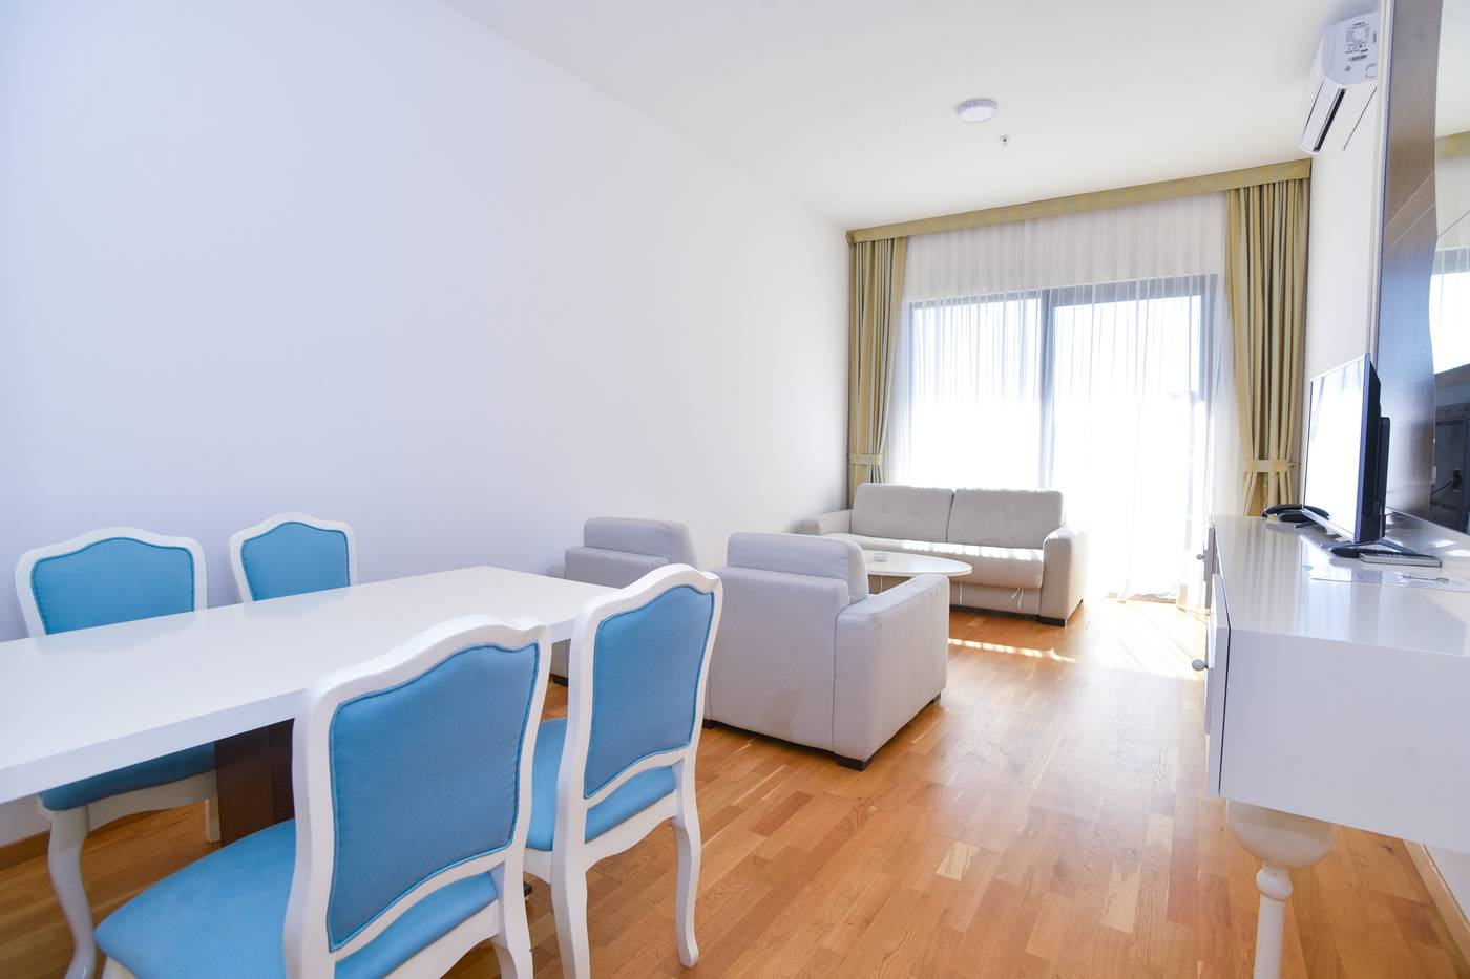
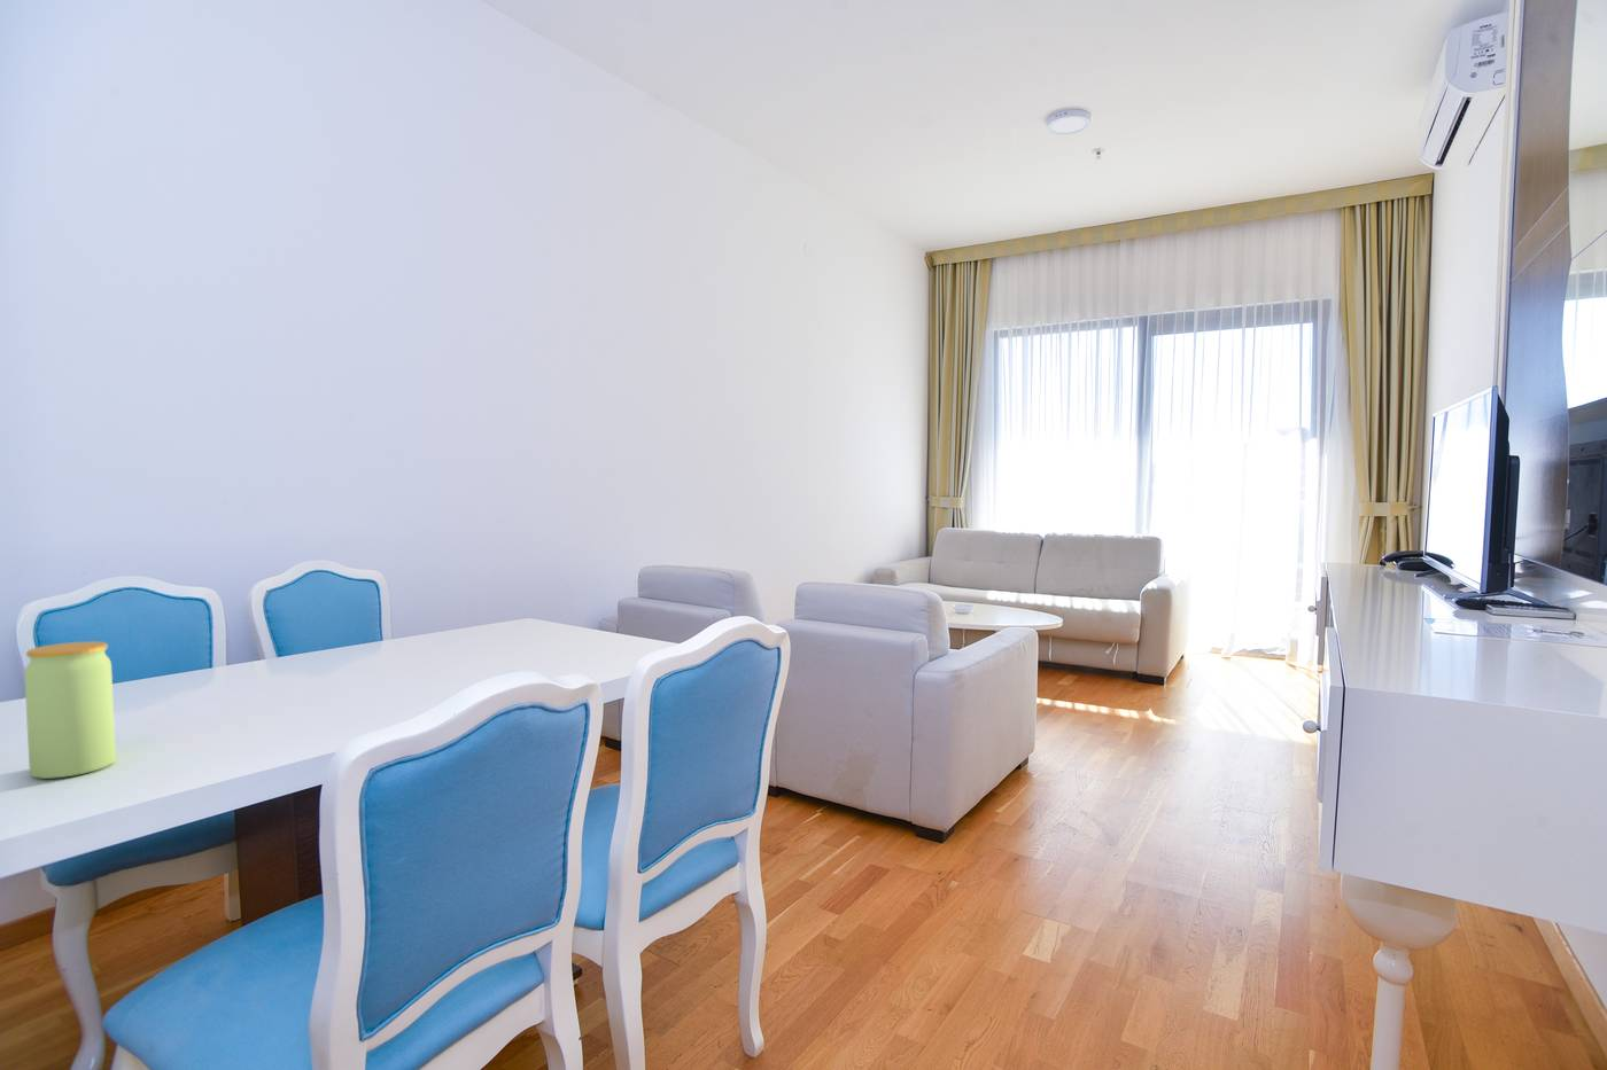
+ jar [23,640,117,780]
